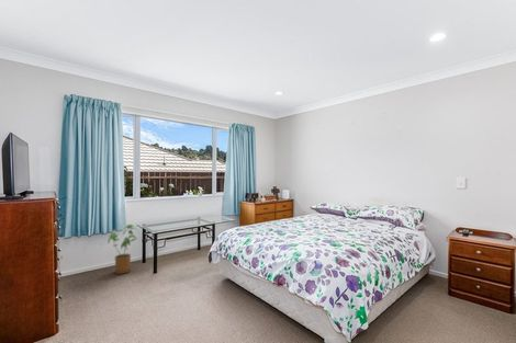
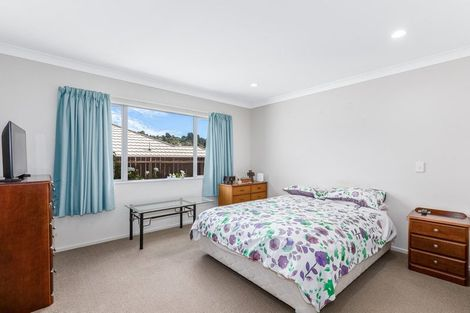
- house plant [106,224,138,275]
